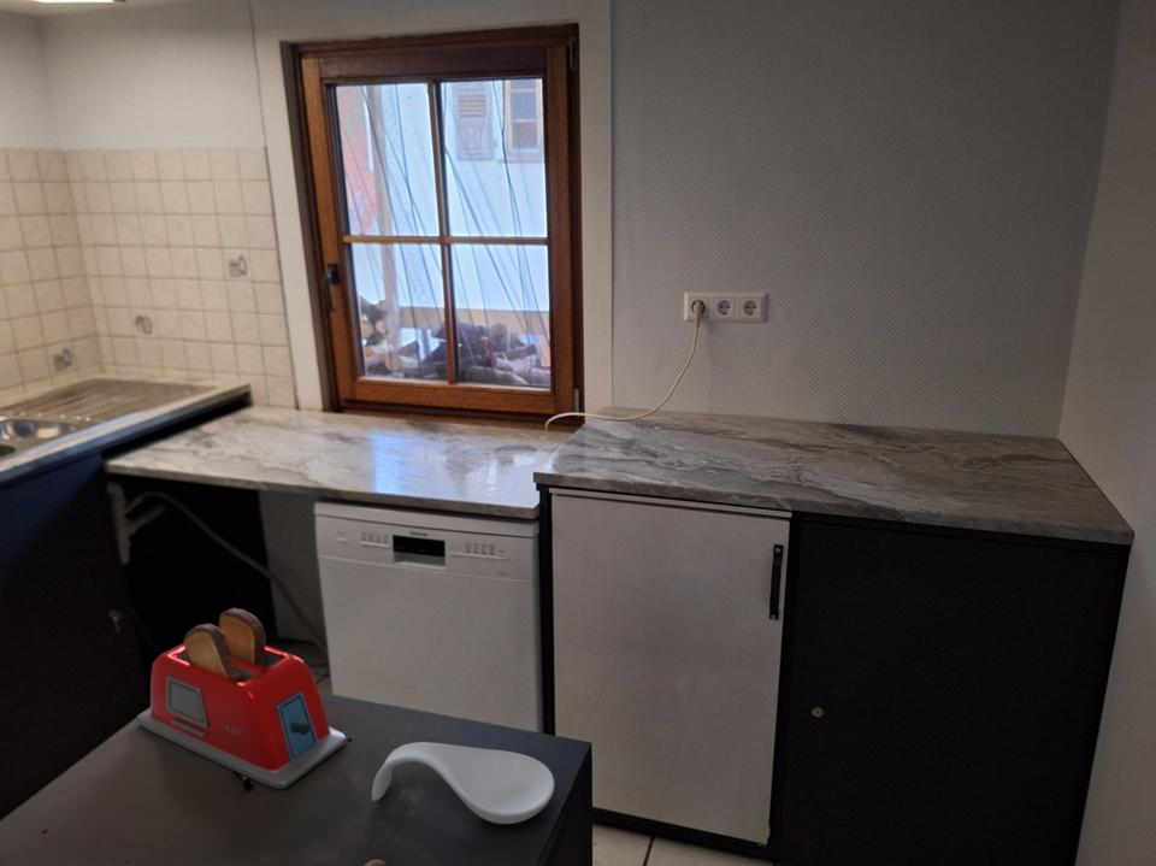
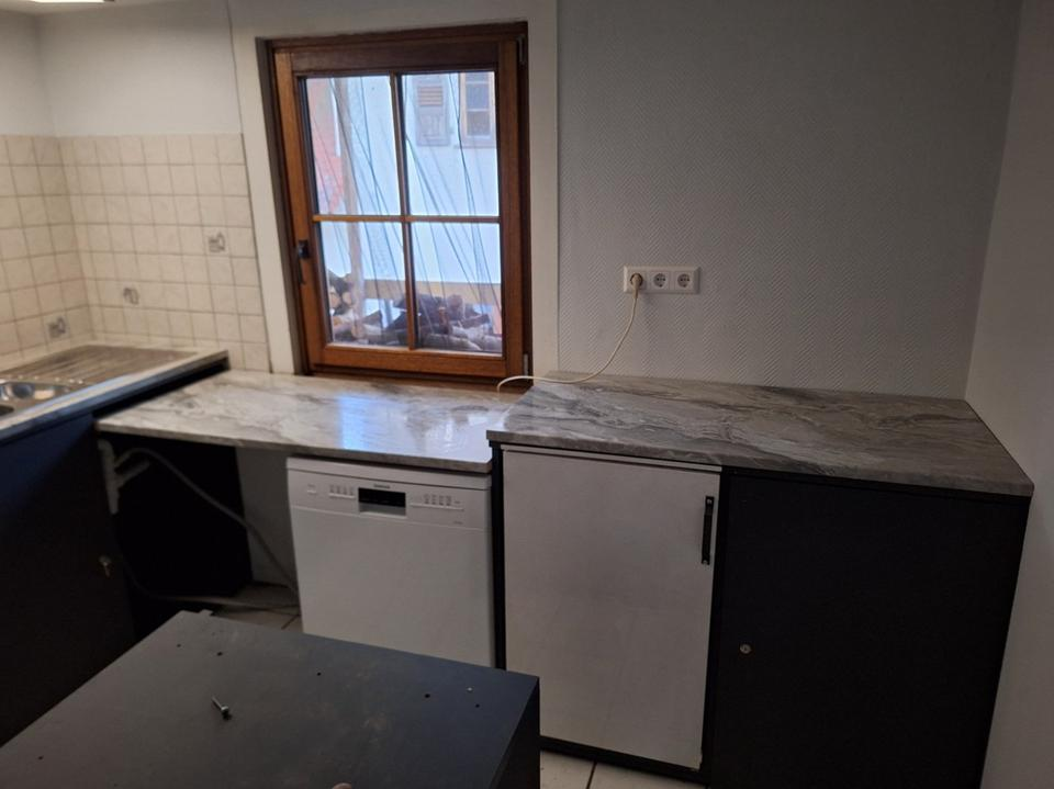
- toaster [136,607,348,790]
- spoon rest [371,741,555,825]
